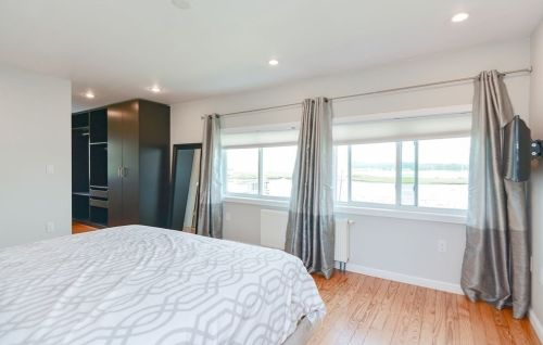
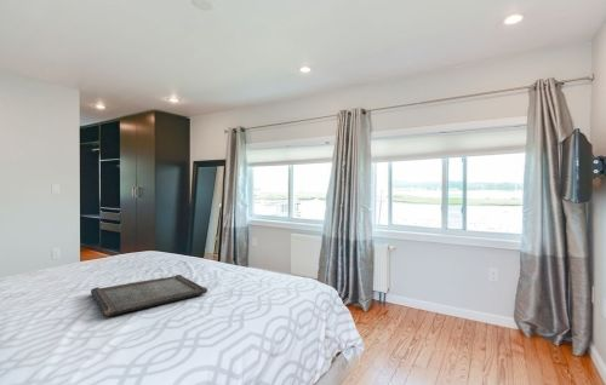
+ serving tray [90,274,208,317]
